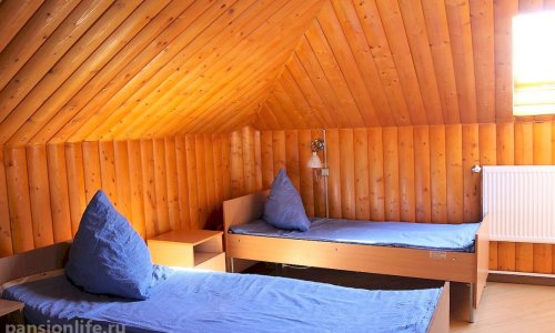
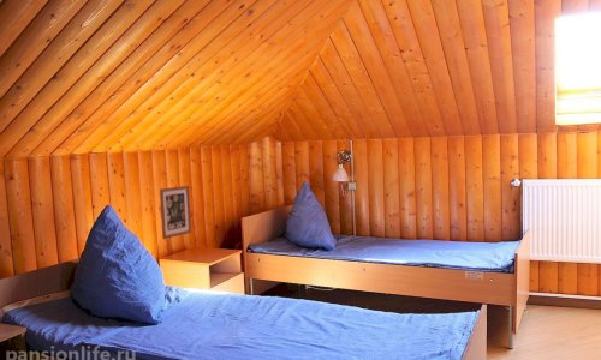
+ wall art [159,185,192,240]
